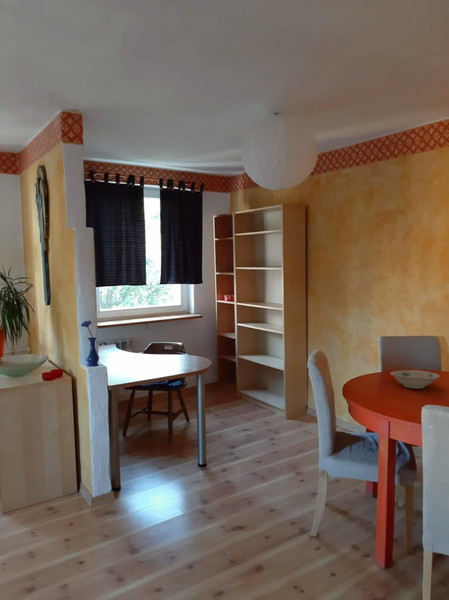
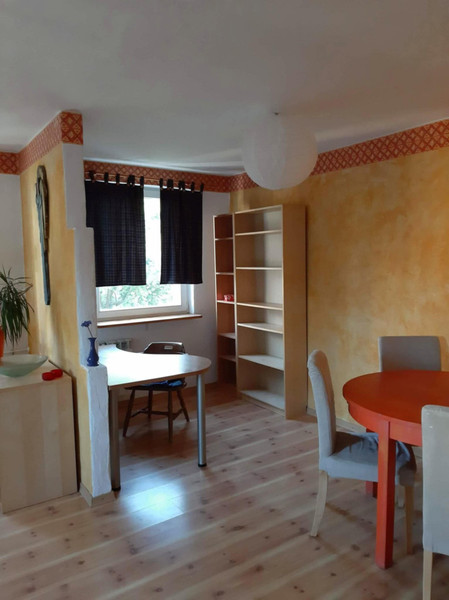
- bowl [389,369,441,390]
